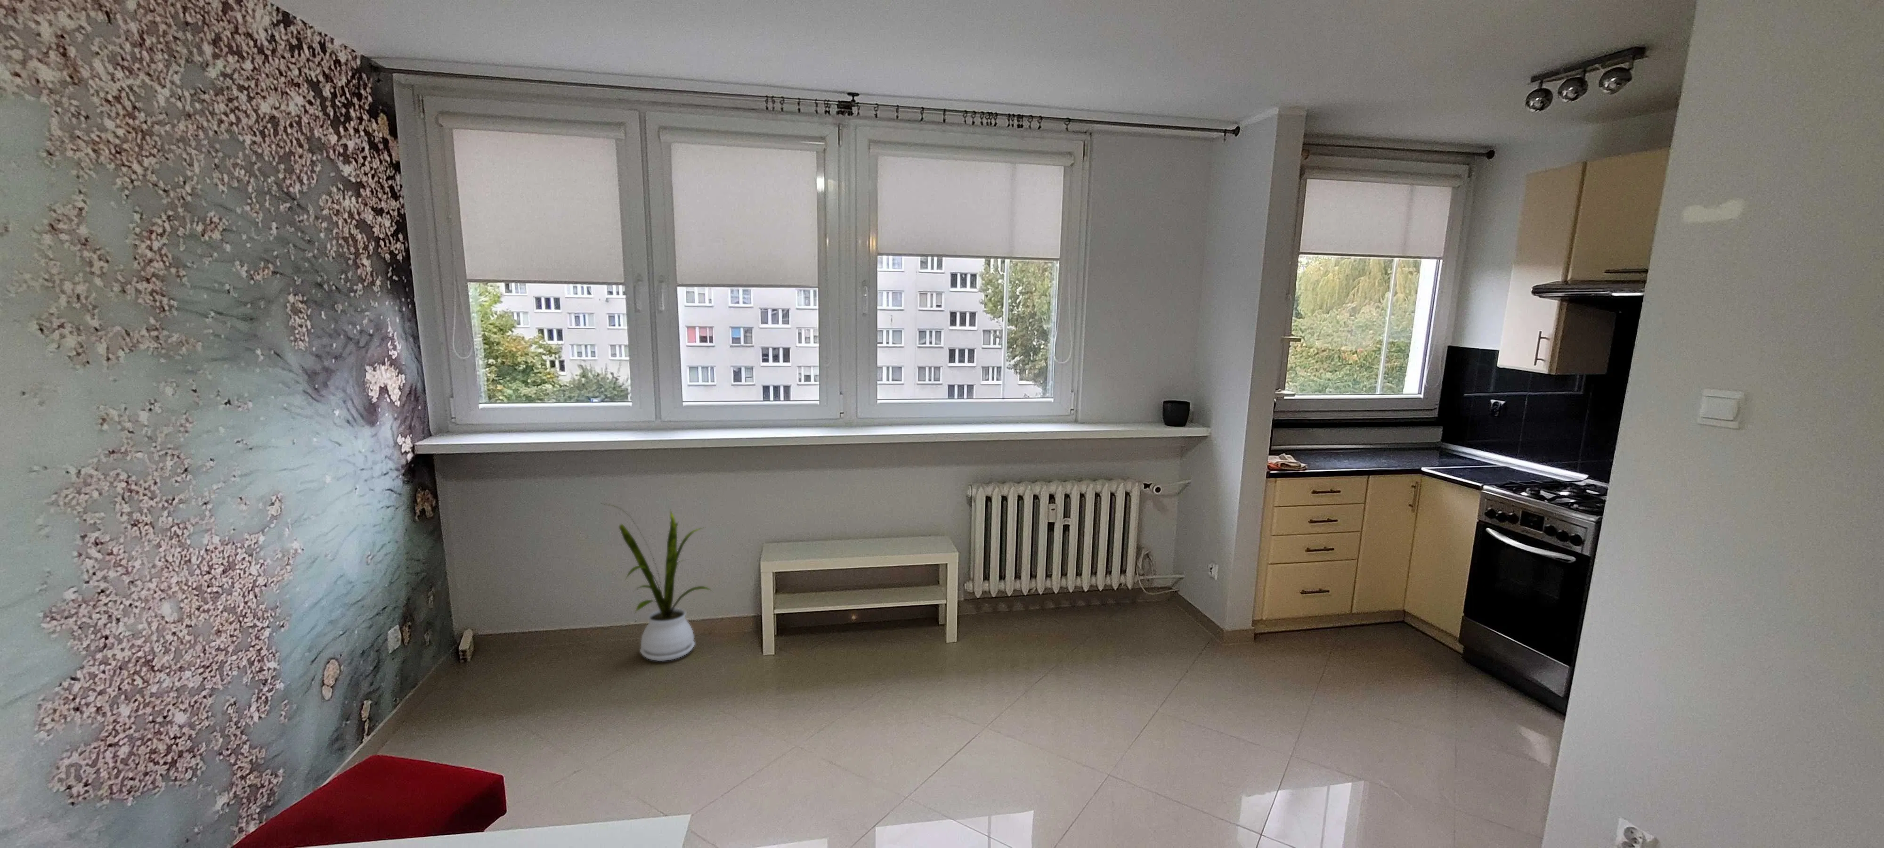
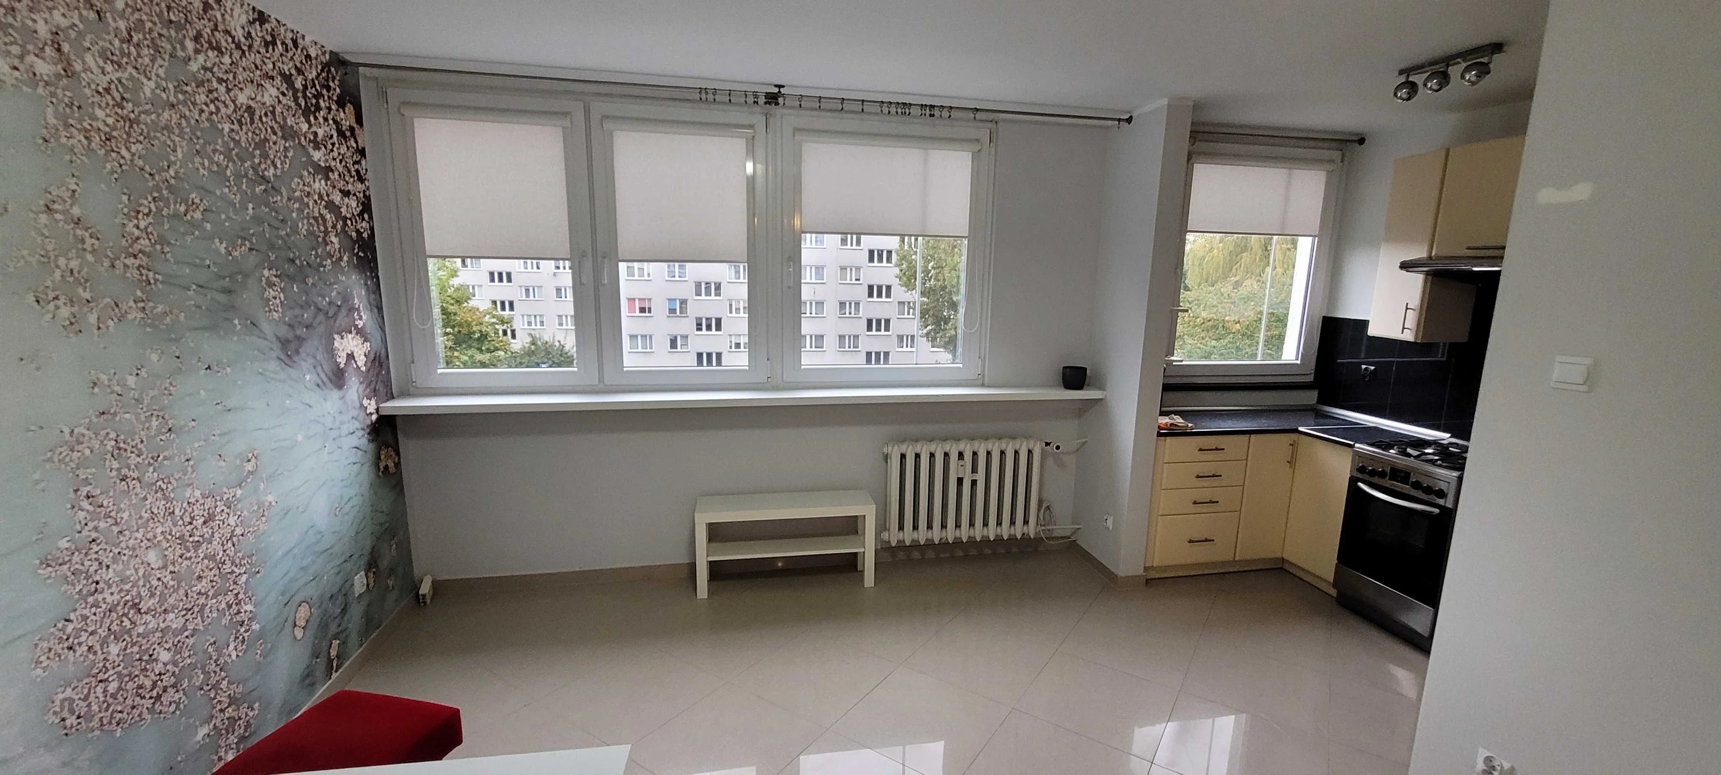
- house plant [600,503,714,662]
